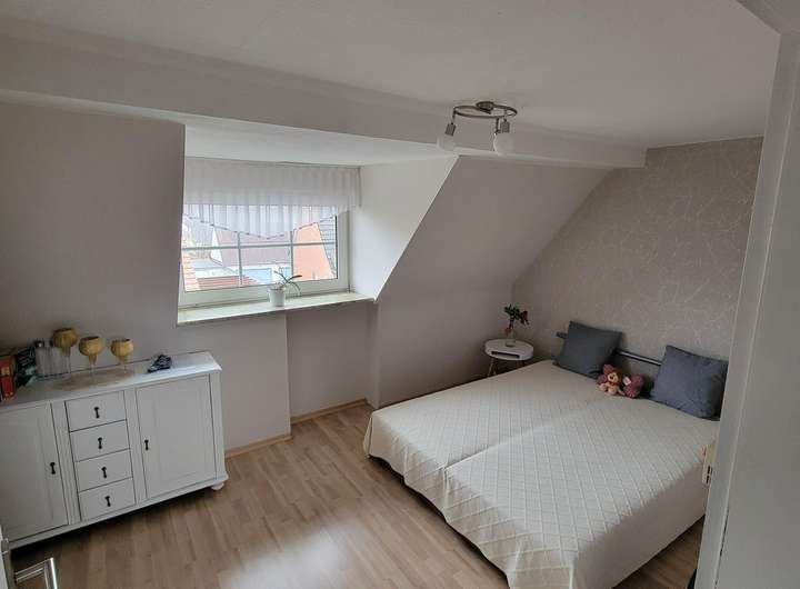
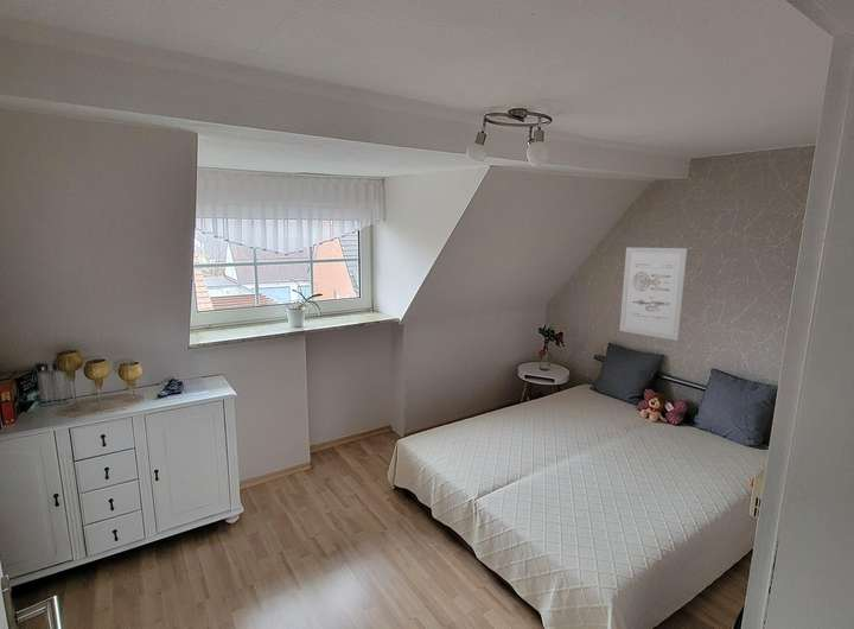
+ wall art [618,246,689,342]
